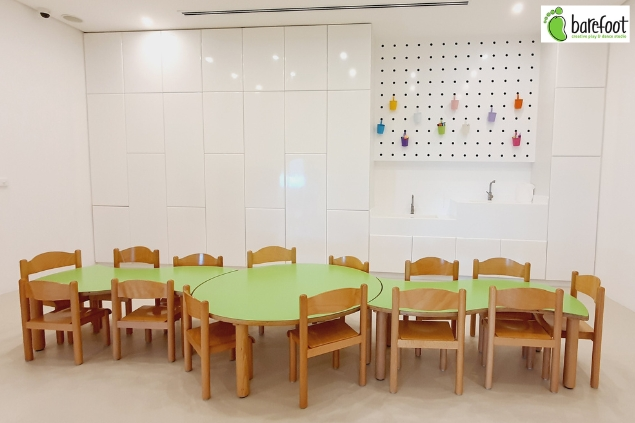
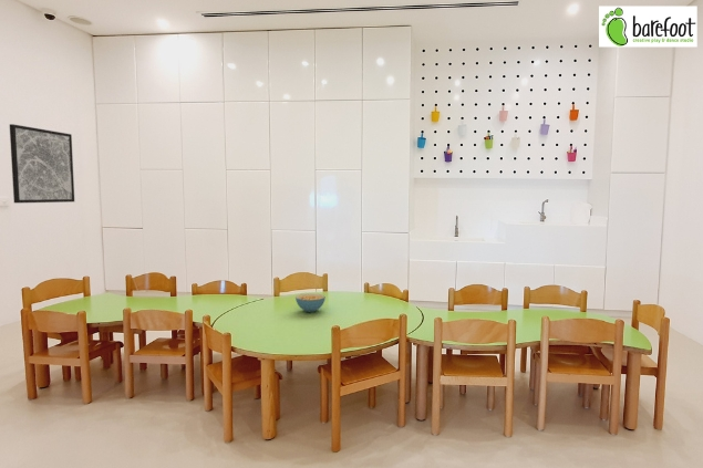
+ cereal bowl [294,292,327,313]
+ wall art [9,123,75,204]
